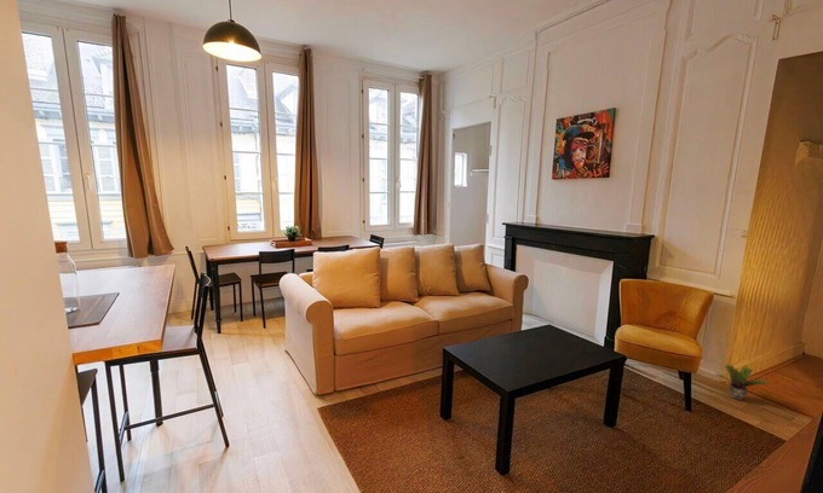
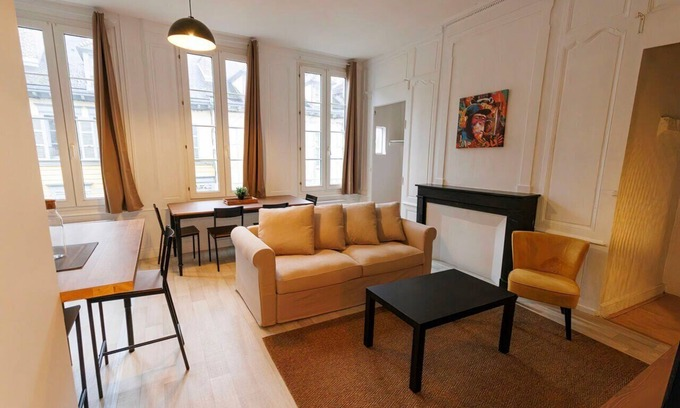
- potted plant [714,364,770,401]
